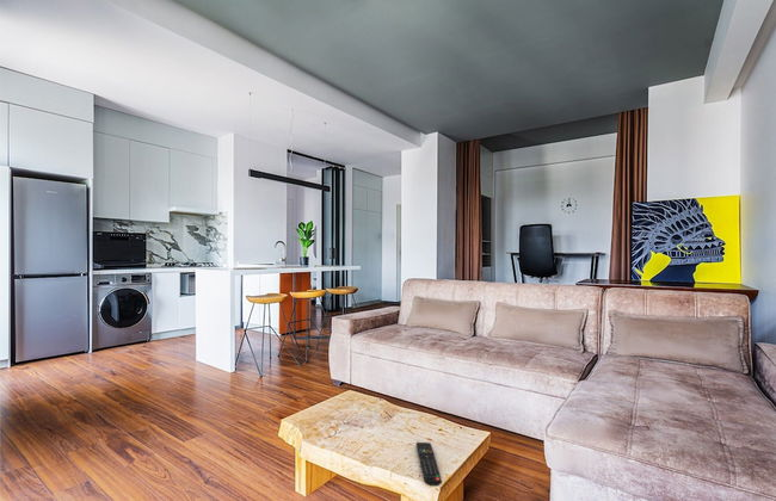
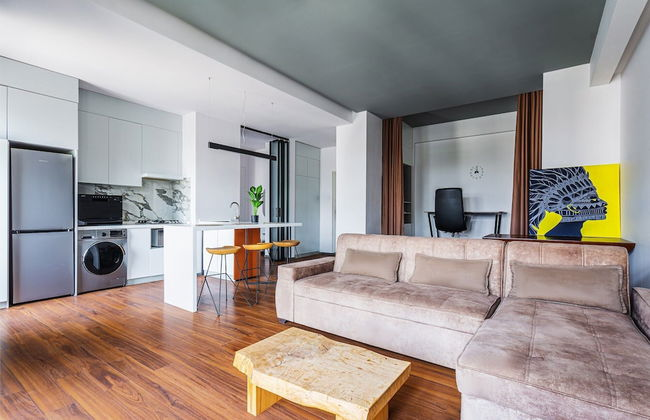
- remote control [415,441,443,488]
